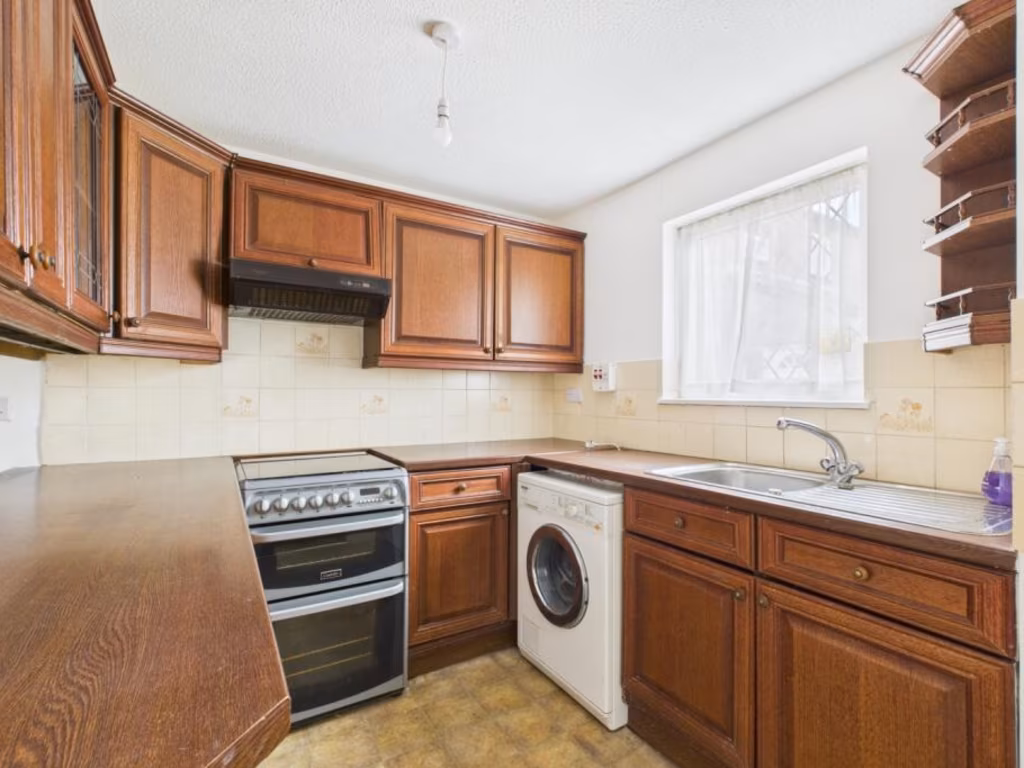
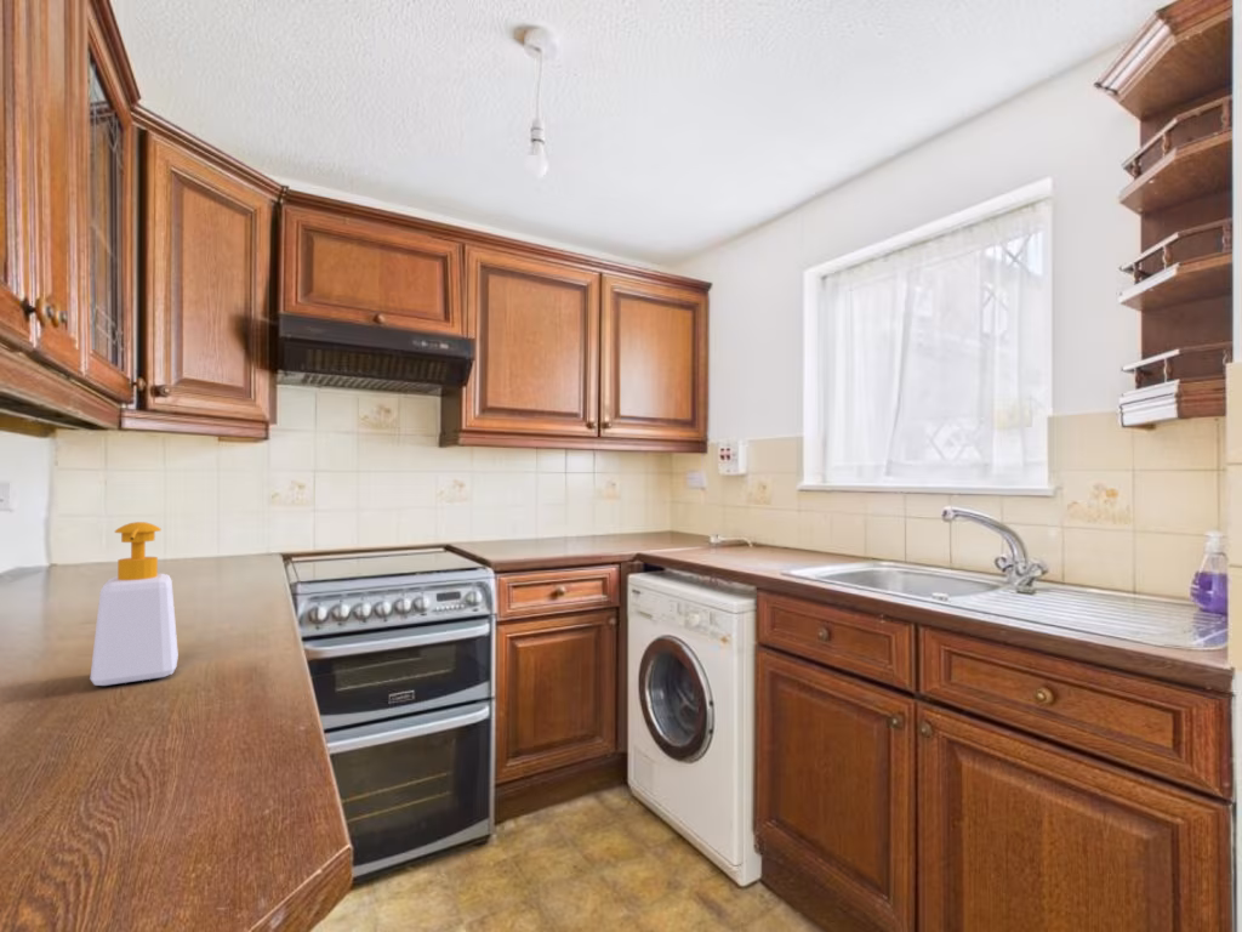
+ soap bottle [89,521,180,687]
